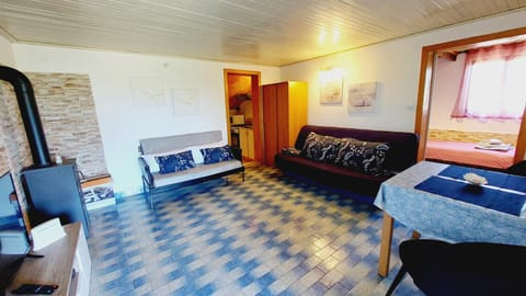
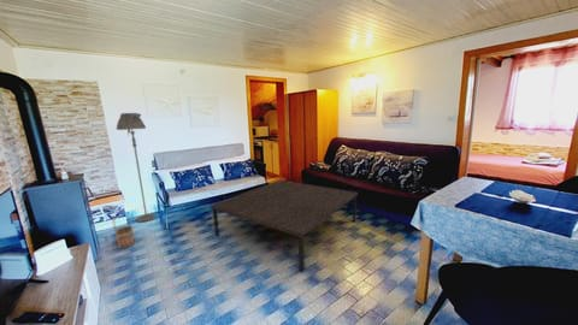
+ floor lamp [116,112,158,224]
+ basket [112,212,135,250]
+ coffee table [210,179,359,273]
